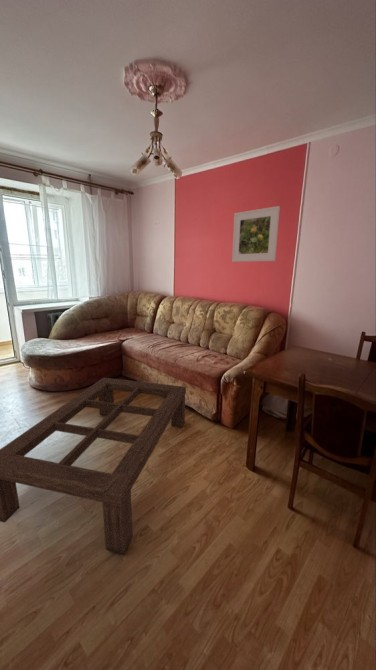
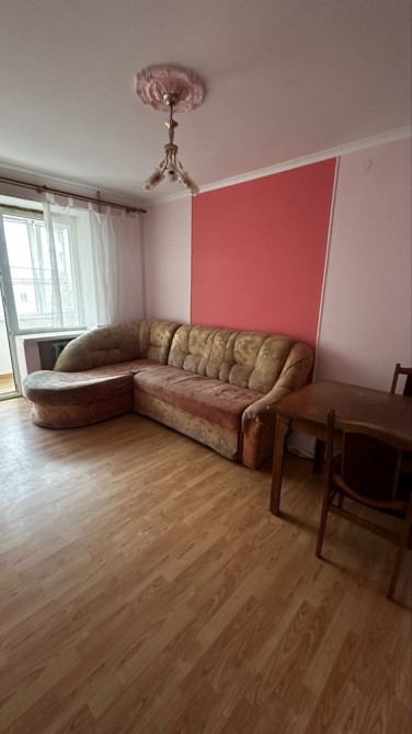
- coffee table [0,377,187,556]
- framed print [231,205,281,263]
